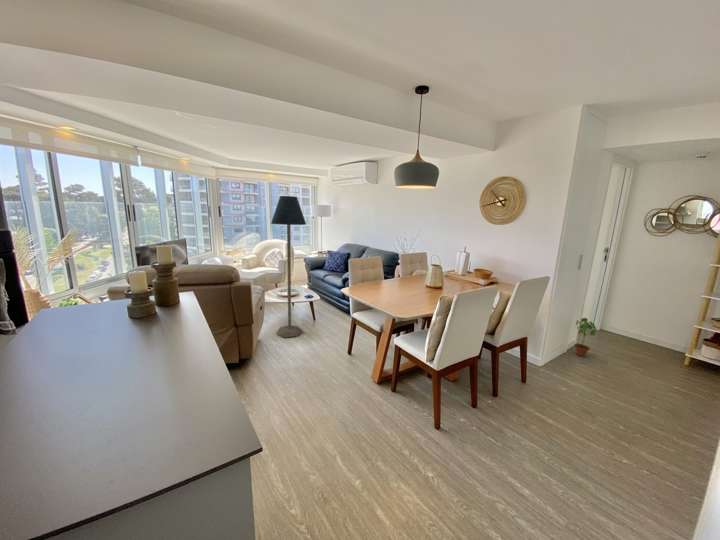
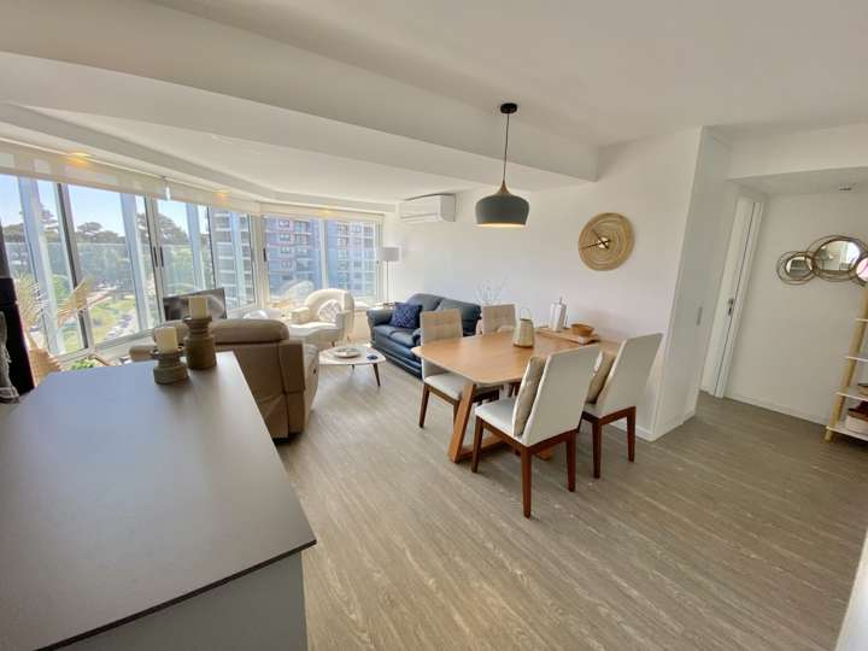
- potted plant [573,317,597,357]
- floor lamp [270,195,307,338]
